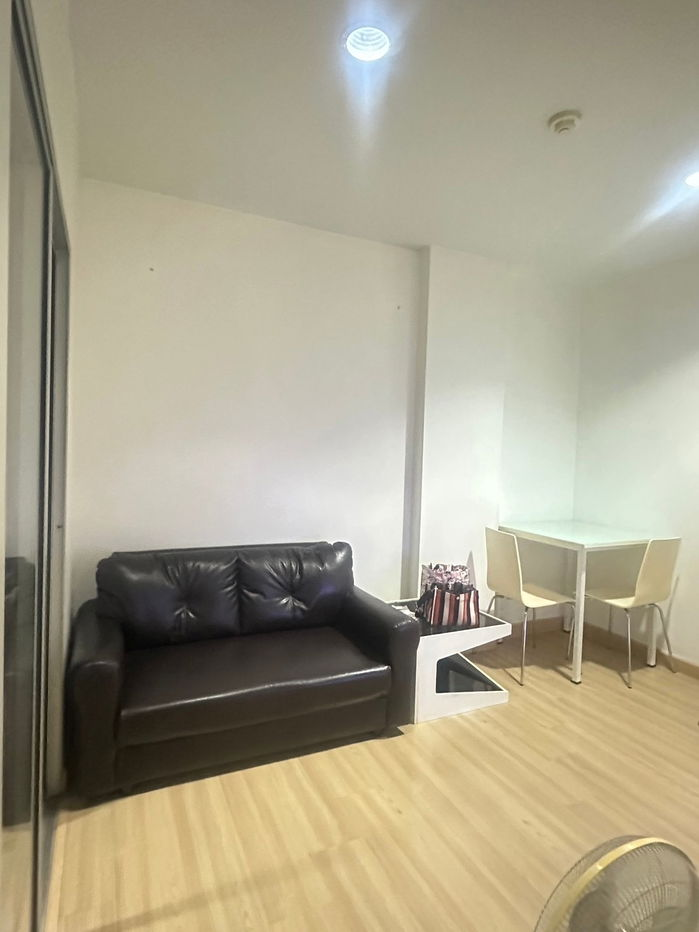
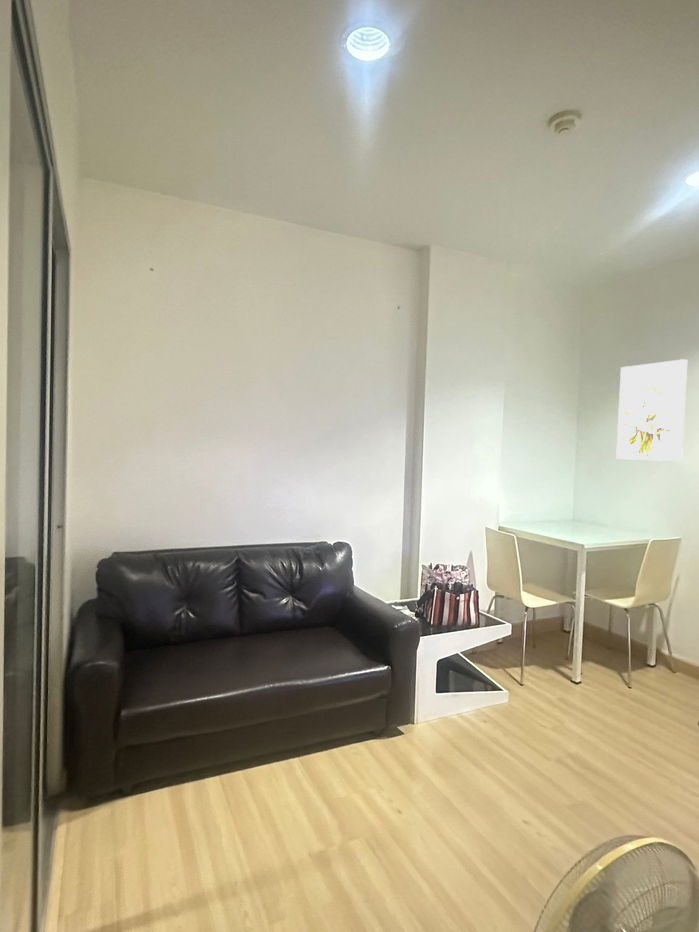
+ wall art [615,358,688,462]
